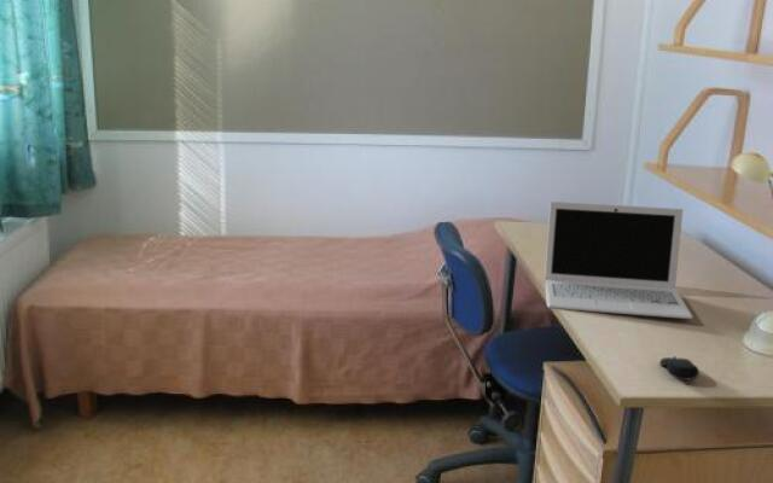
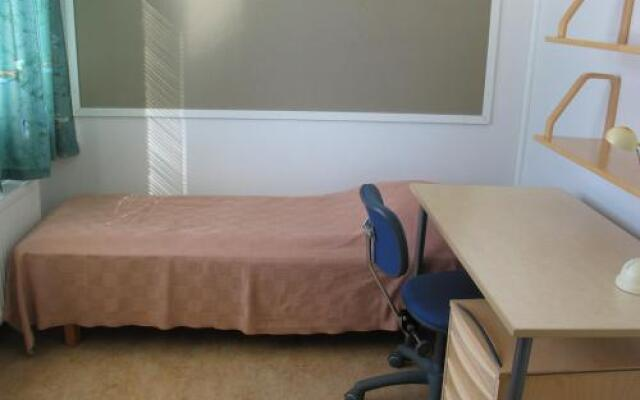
- laptop [544,200,694,320]
- computer mouse [658,355,701,382]
